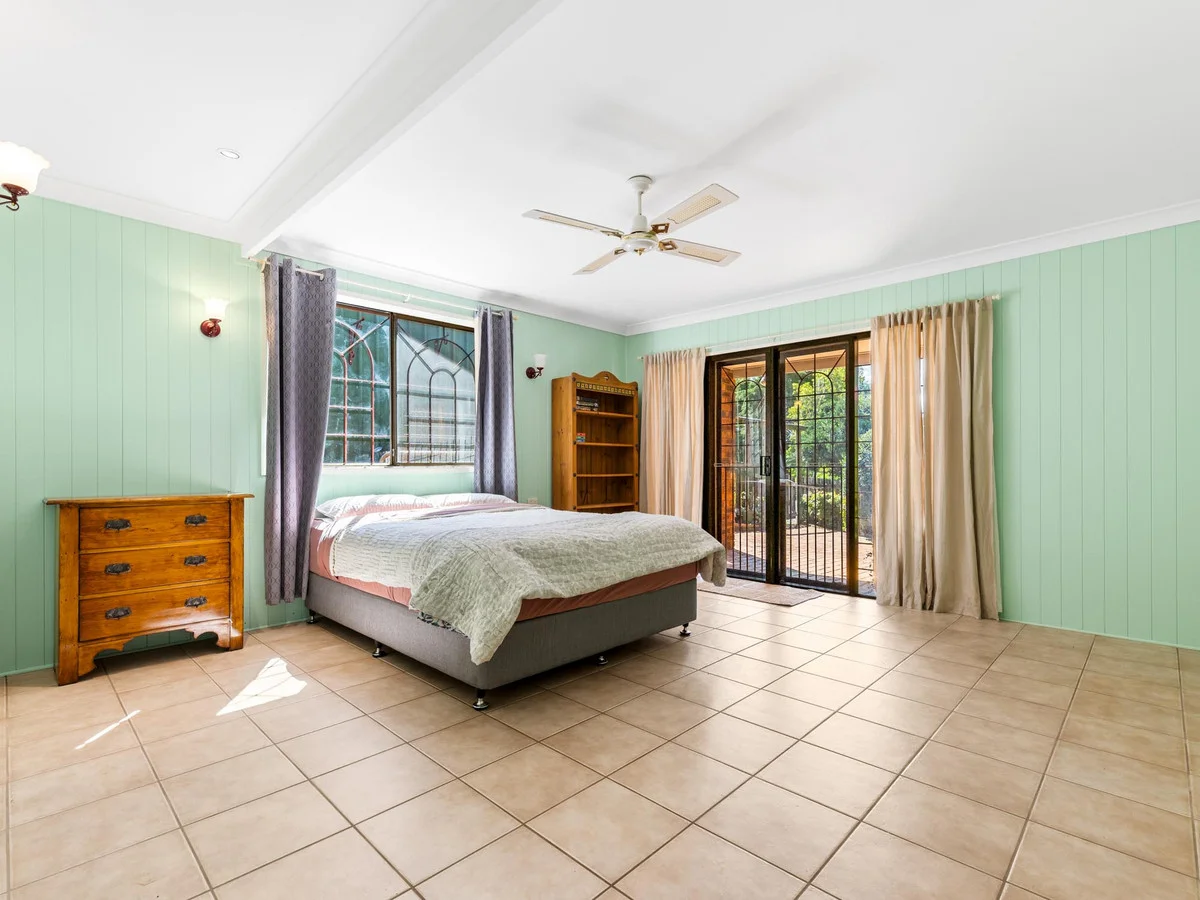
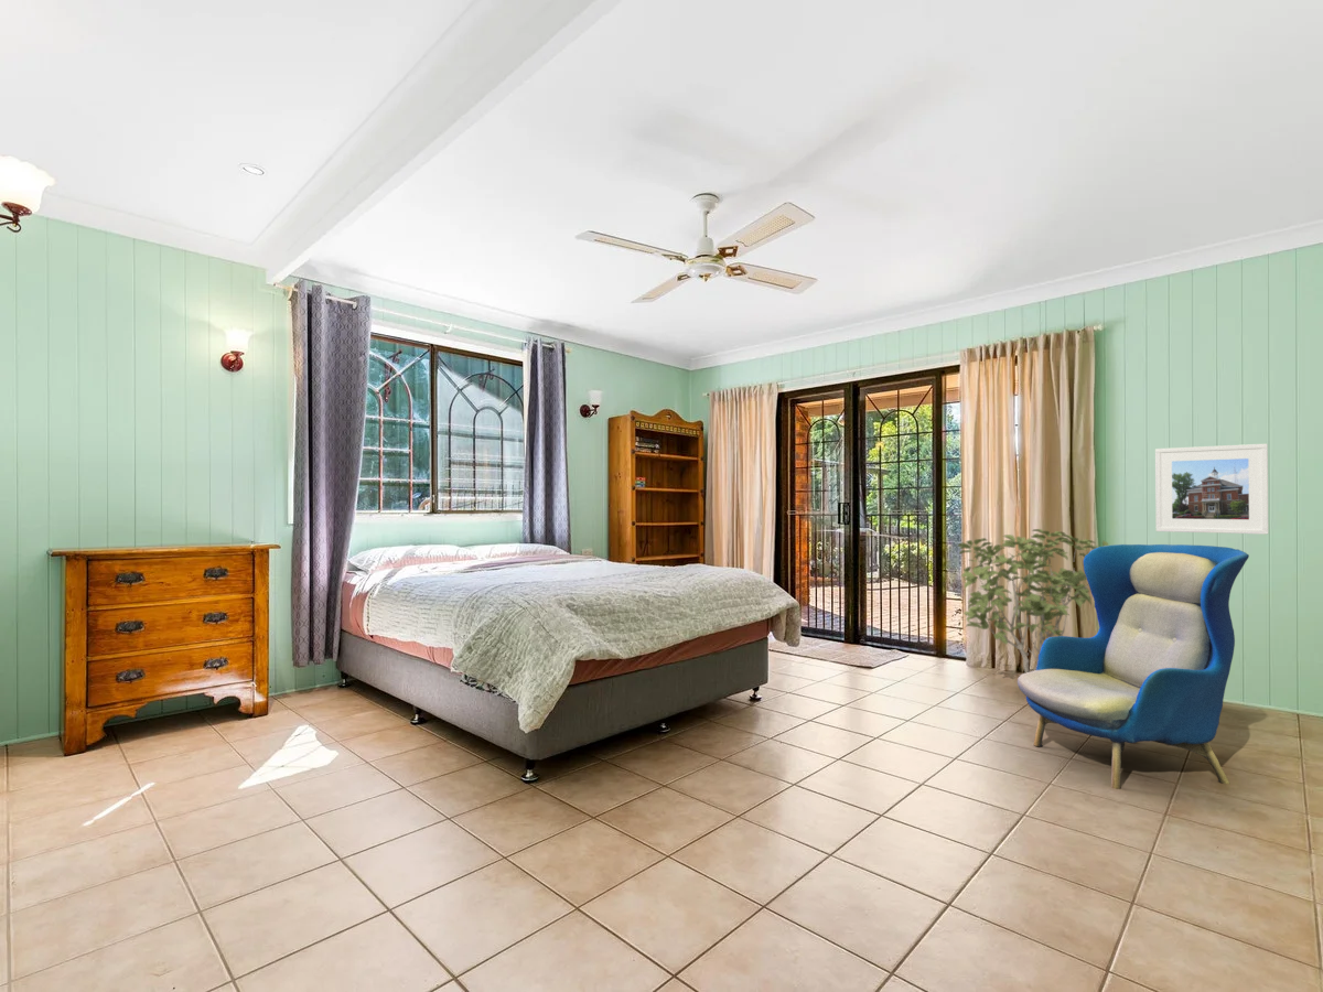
+ armchair [1017,543,1250,790]
+ shrub [956,528,1110,673]
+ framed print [1154,443,1269,536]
